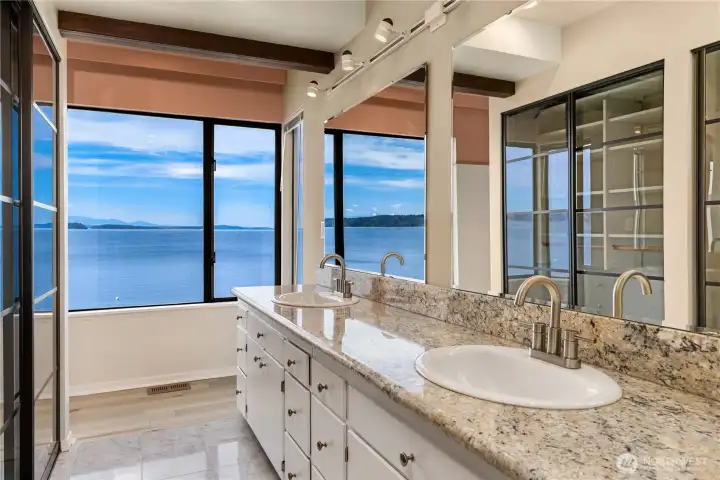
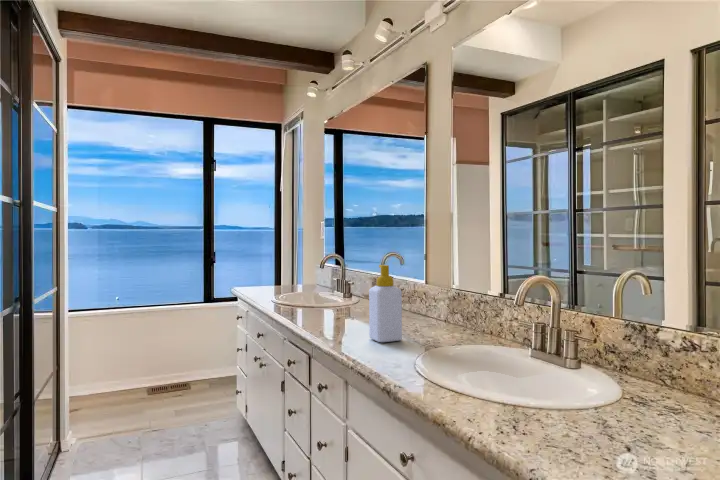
+ soap bottle [368,264,403,343]
